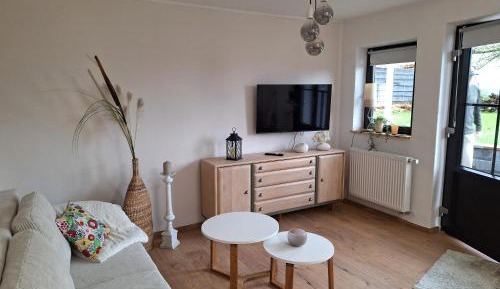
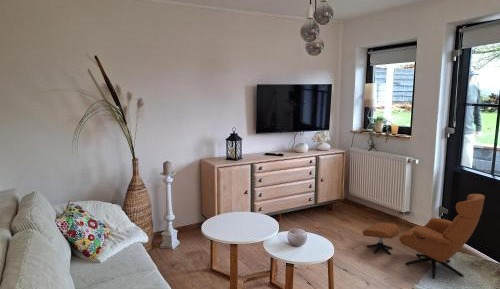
+ armchair [362,193,486,280]
